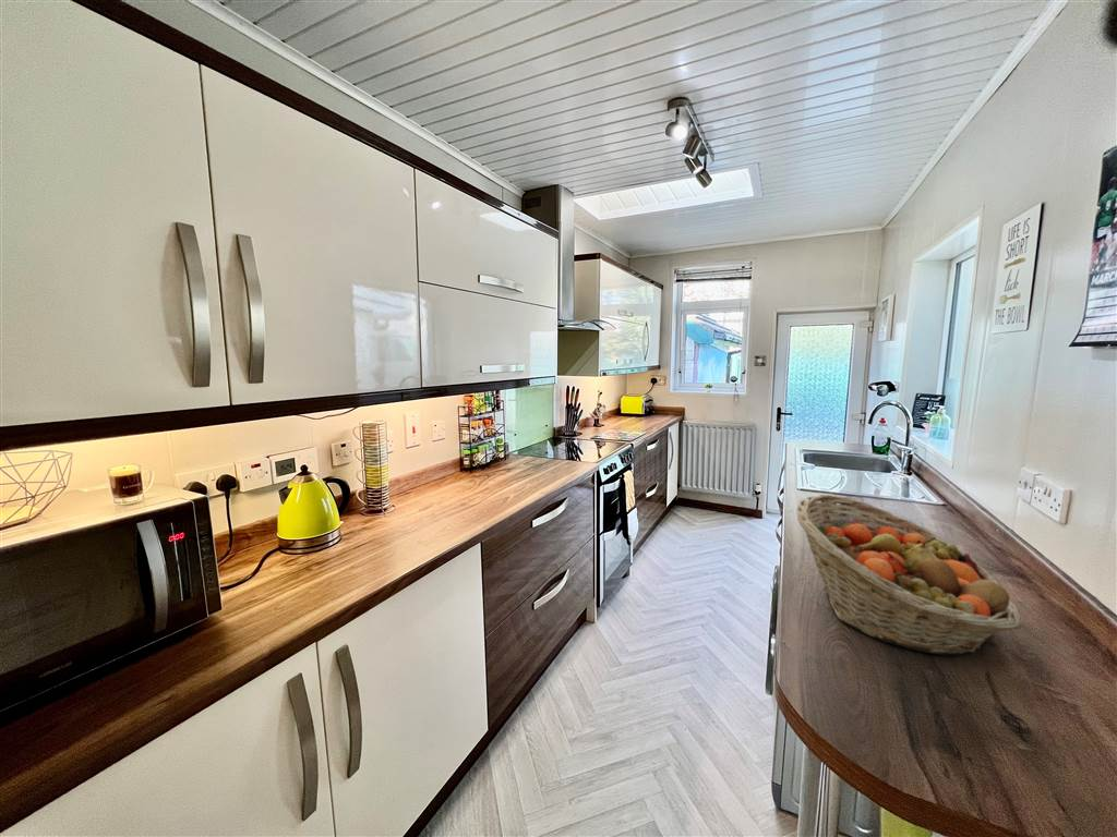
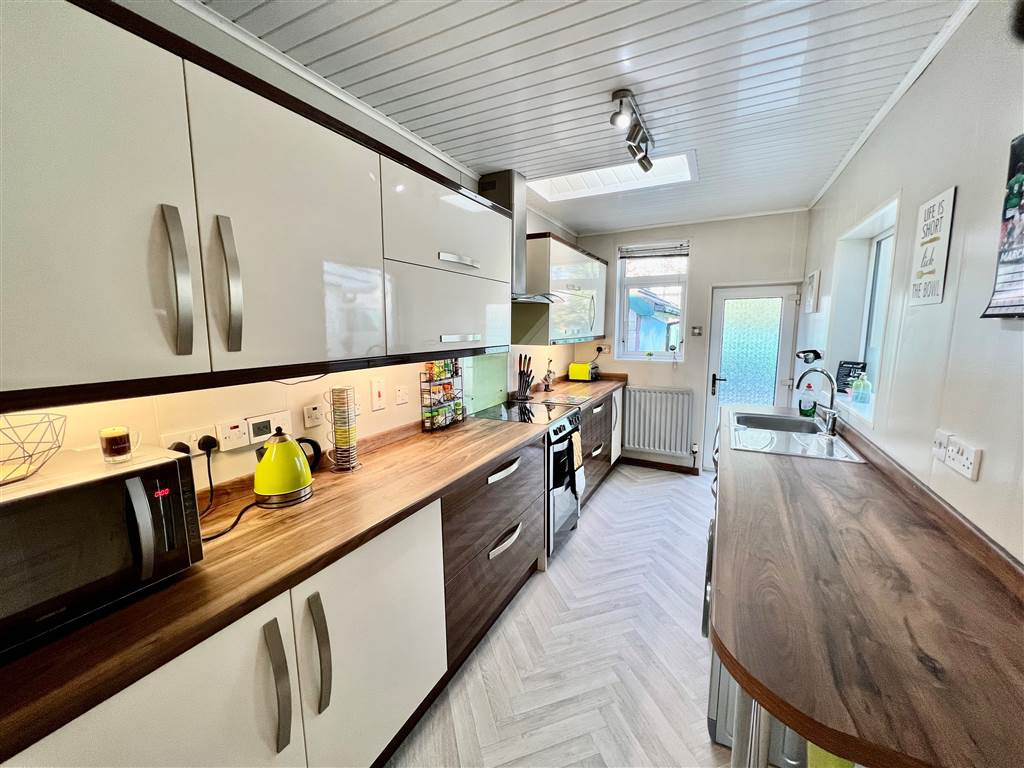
- fruit basket [795,494,1022,656]
